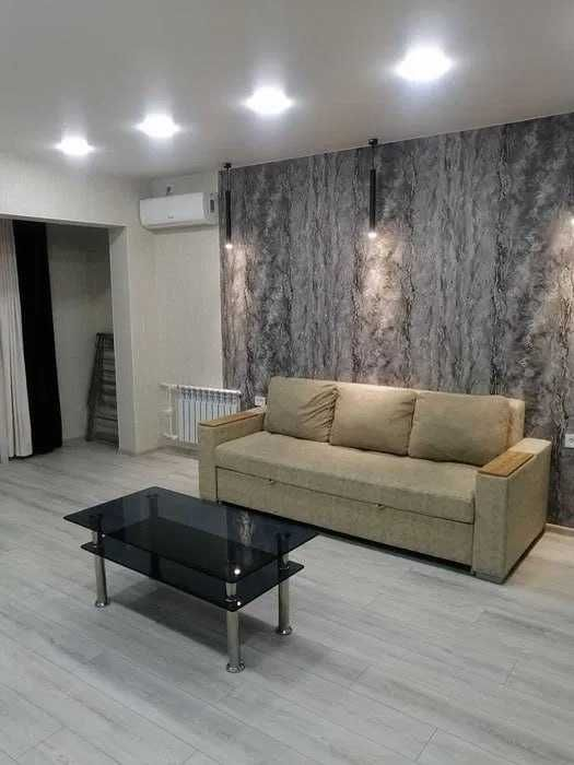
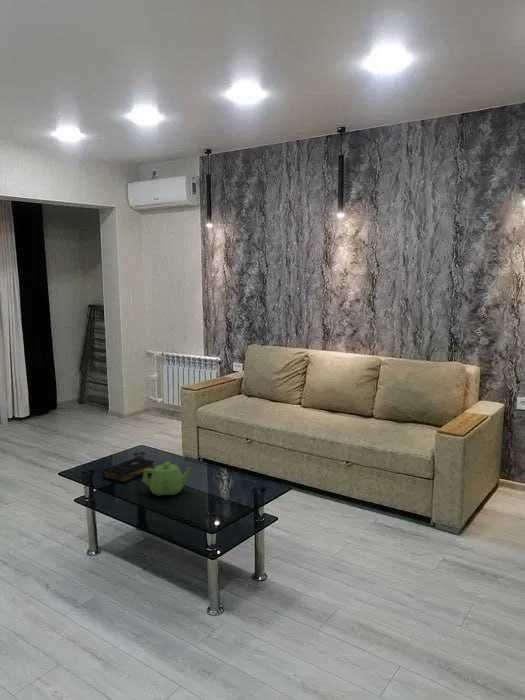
+ teapot [141,461,193,497]
+ book [102,456,155,484]
